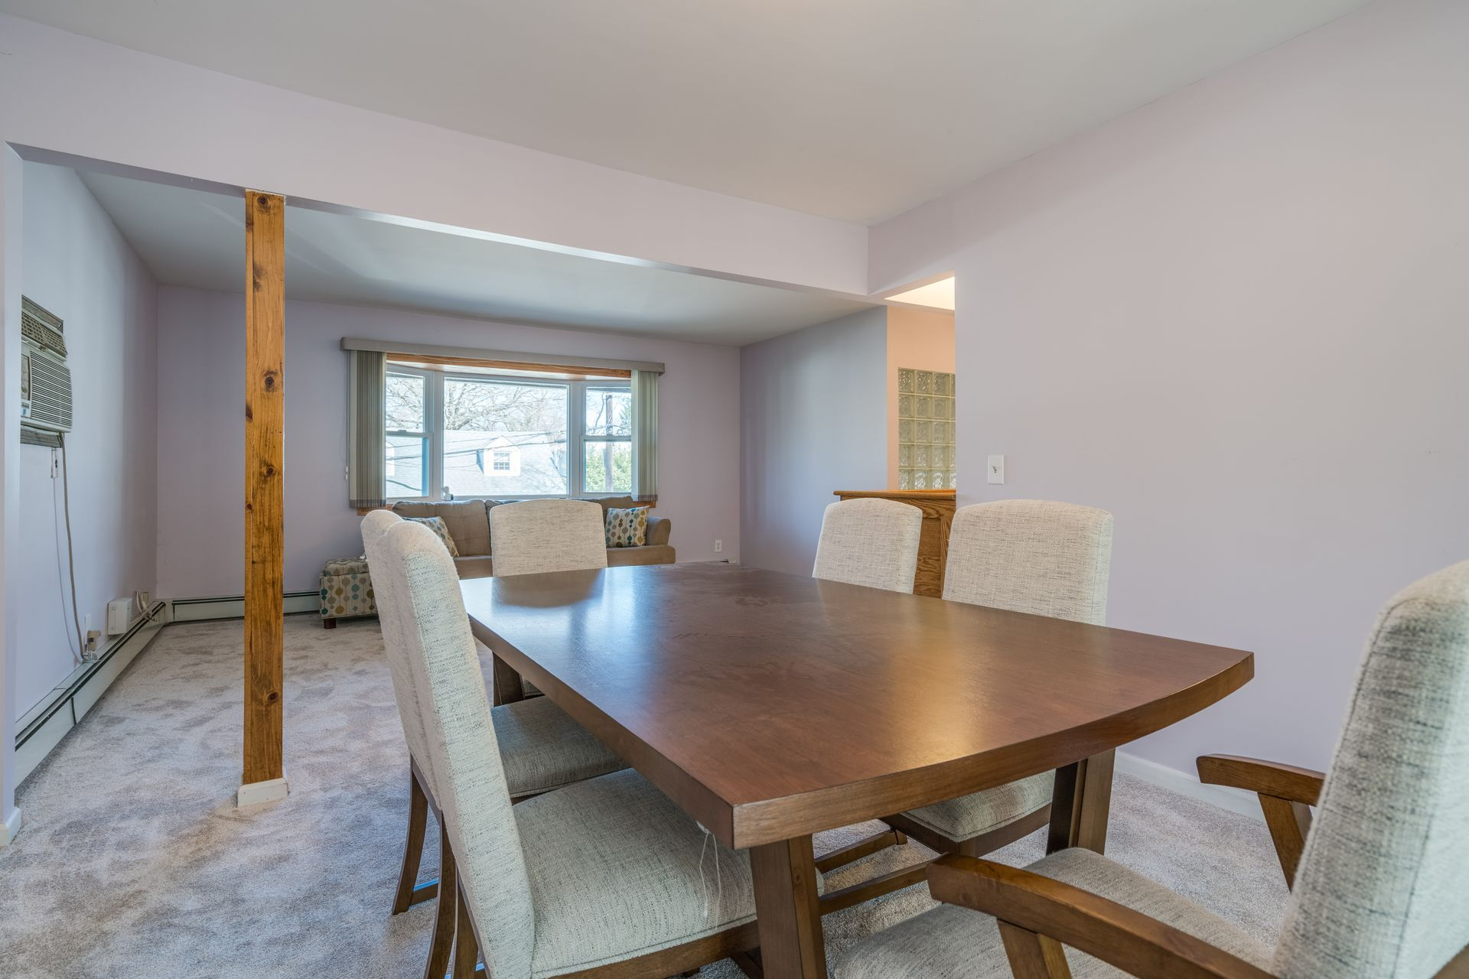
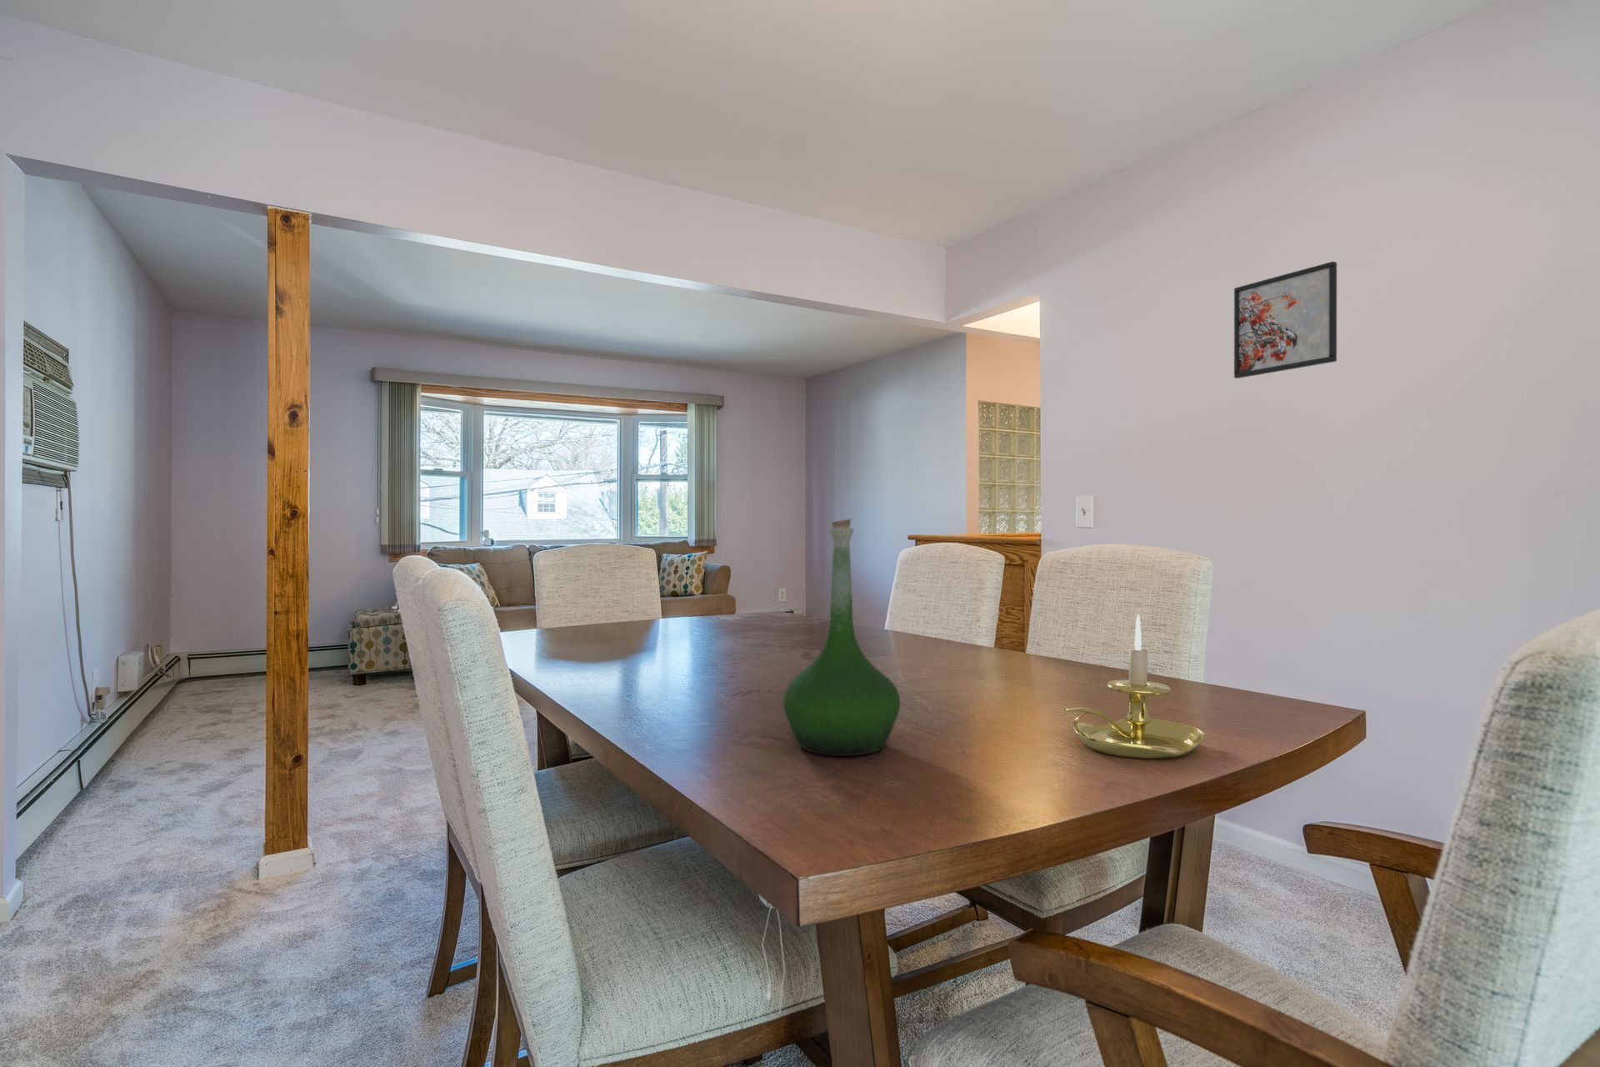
+ vase [782,518,901,757]
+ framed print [1233,261,1338,379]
+ candle holder [1064,613,1205,760]
